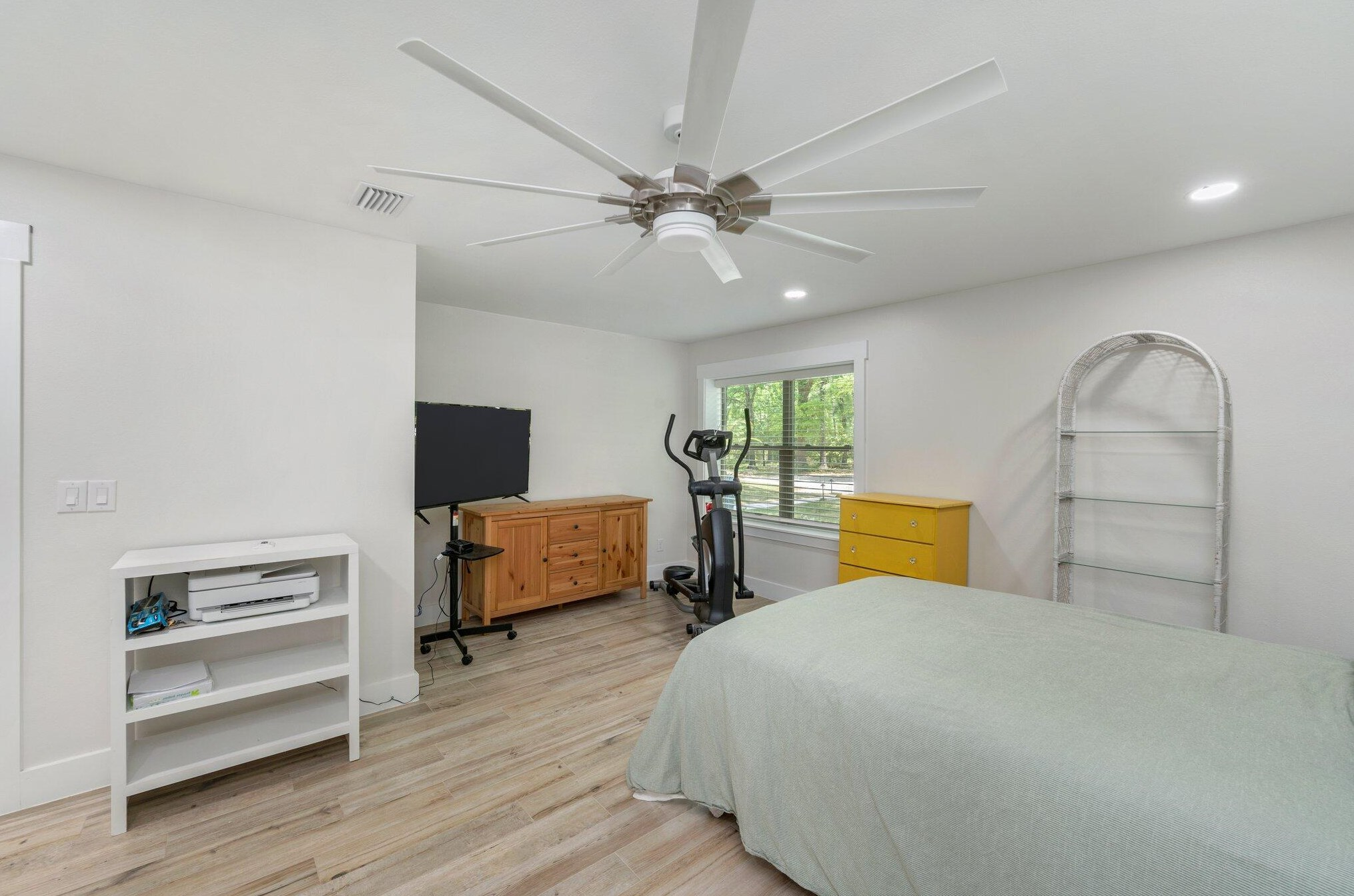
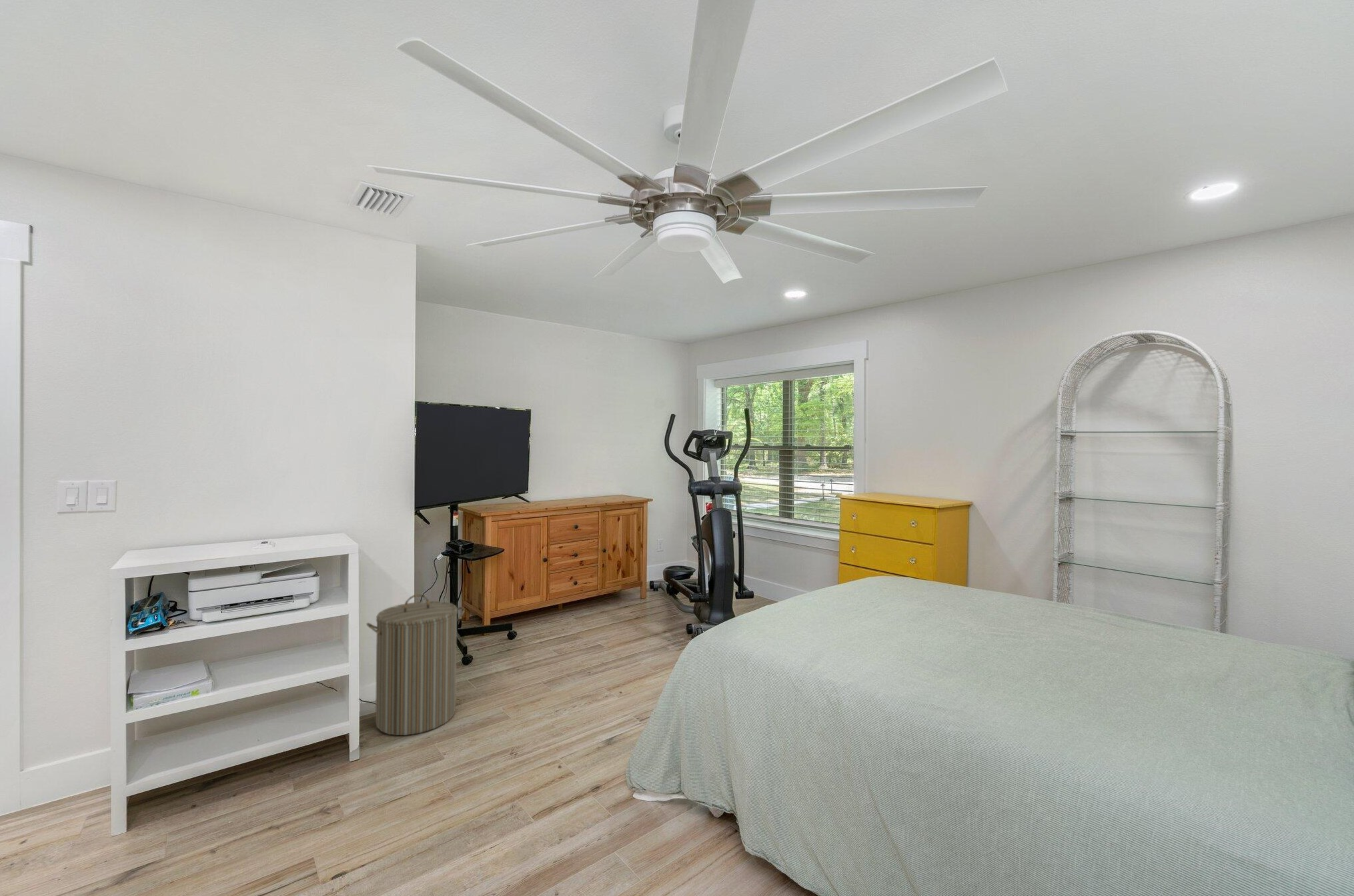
+ laundry hamper [366,593,466,736]
